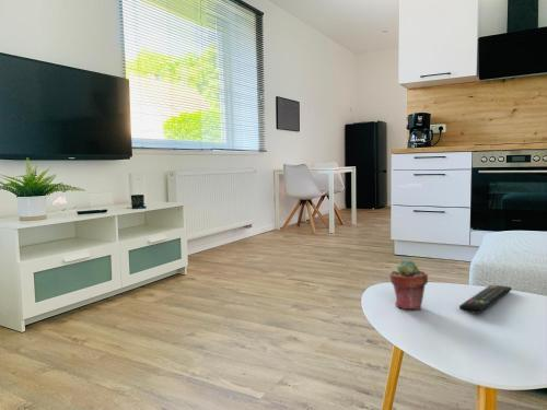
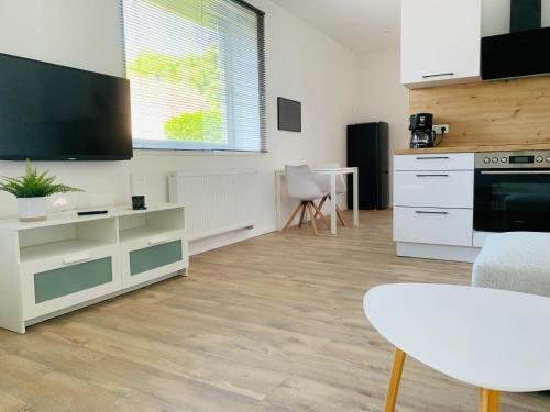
- remote control [458,284,513,315]
- potted succulent [388,258,429,311]
